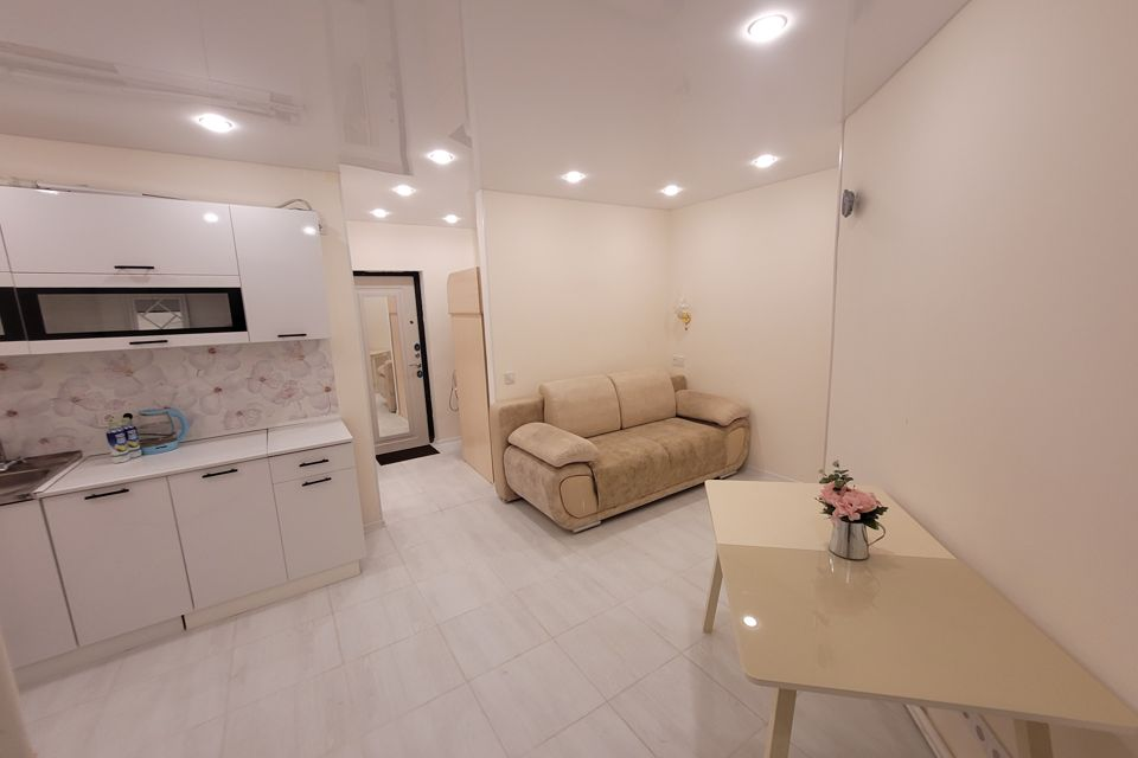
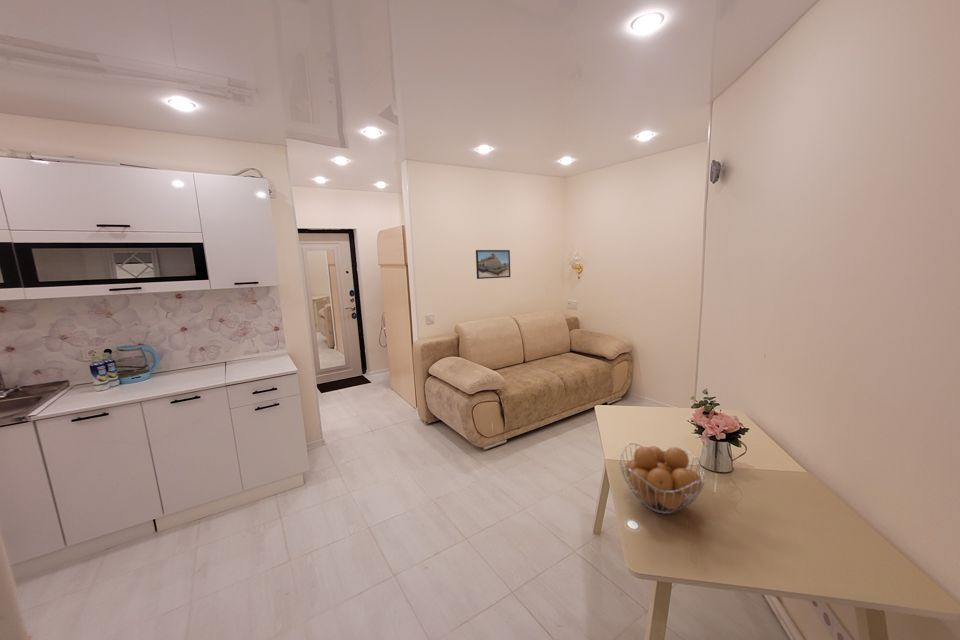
+ fruit basket [619,442,707,515]
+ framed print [475,249,511,280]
